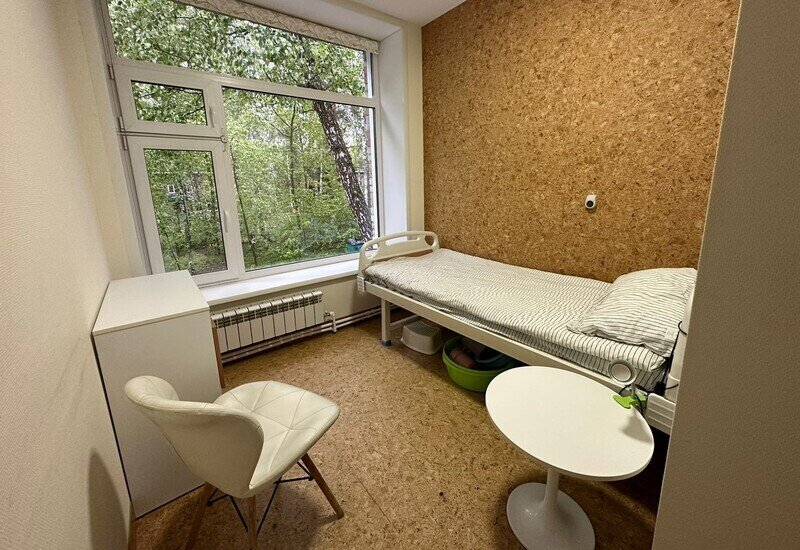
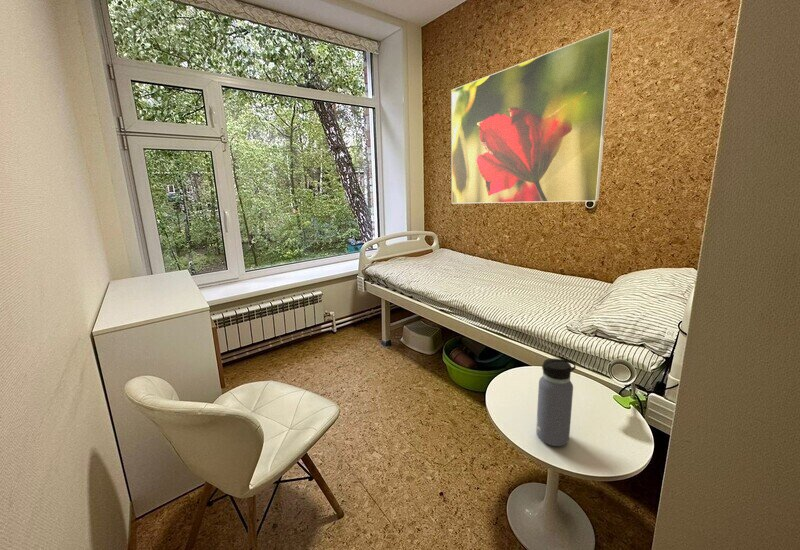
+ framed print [450,28,614,205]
+ water bottle [535,357,577,447]
